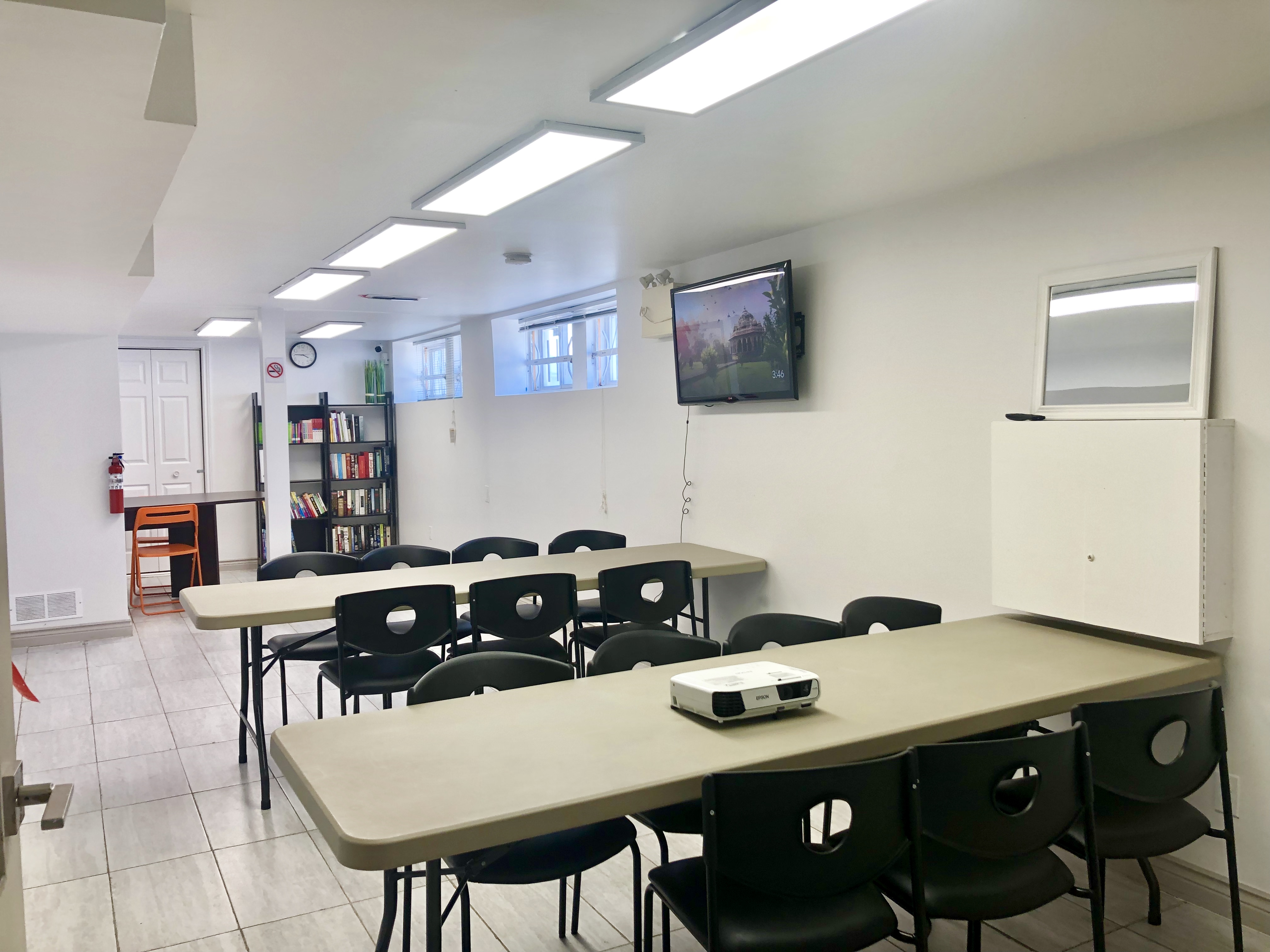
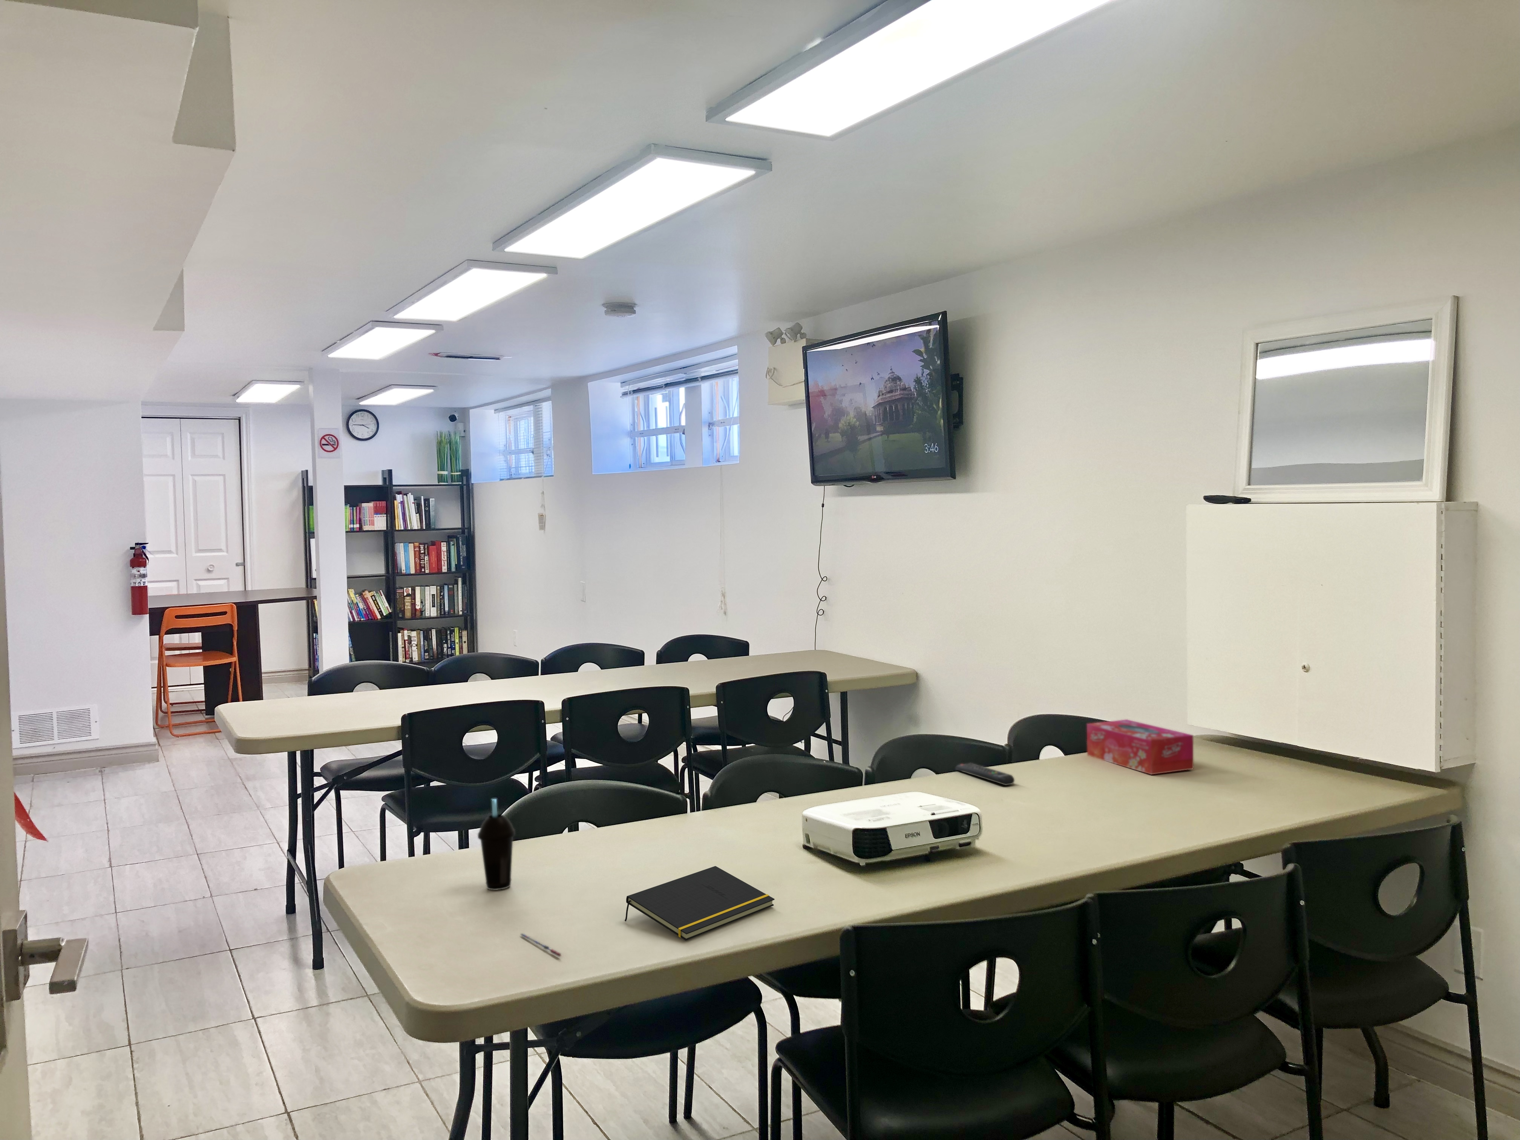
+ tissue box [1087,718,1194,775]
+ remote control [955,763,1015,786]
+ notepad [625,866,774,940]
+ pen [519,933,563,957]
+ cup [478,799,516,891]
